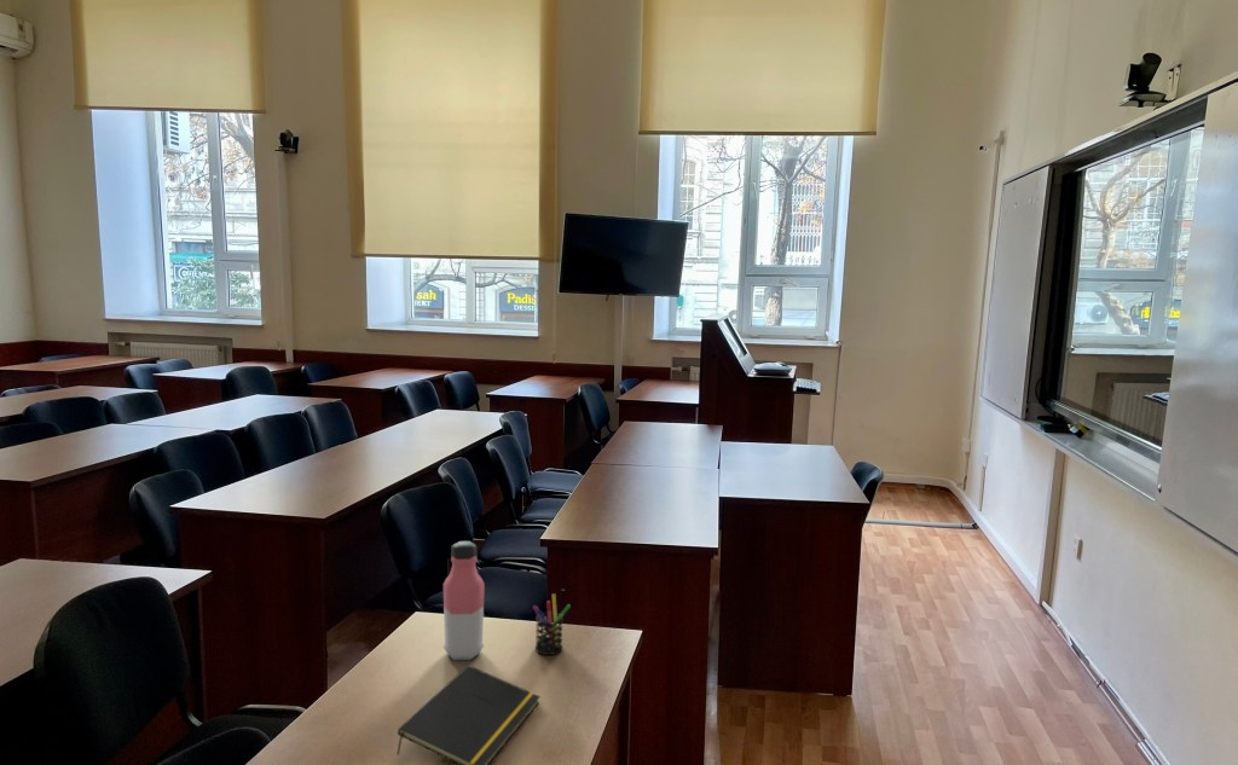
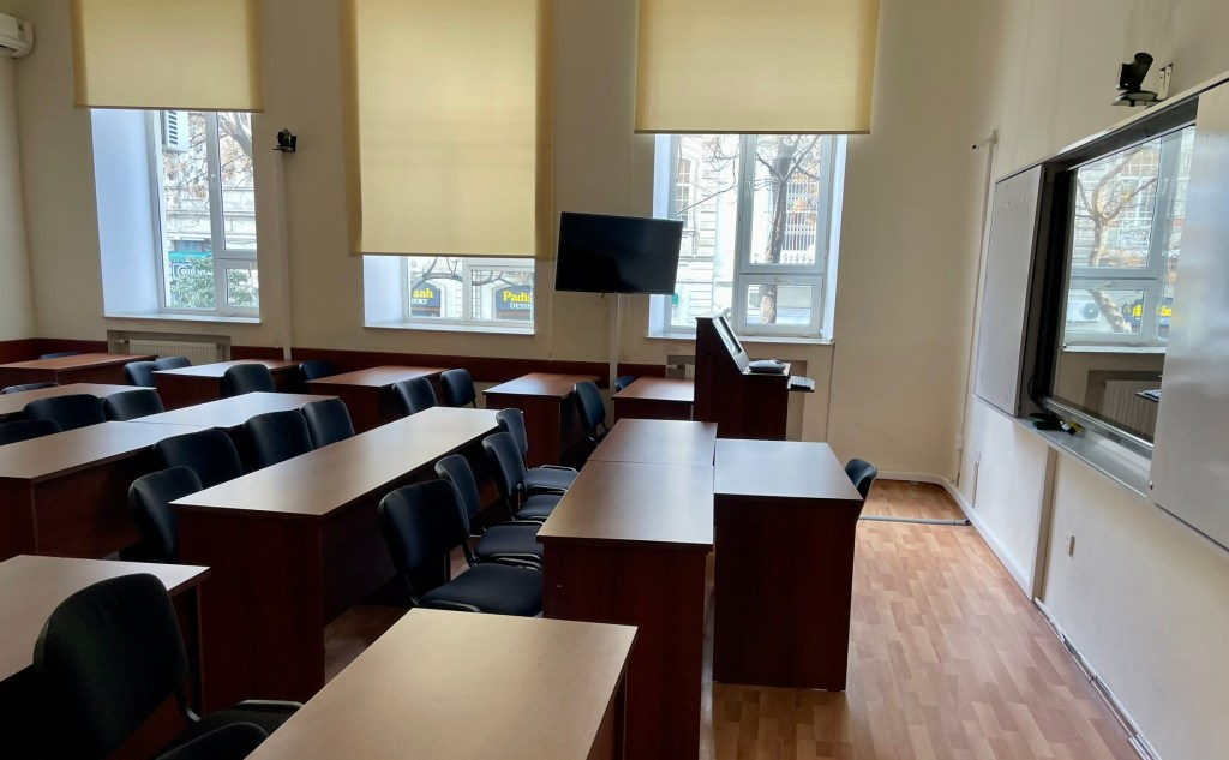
- pen holder [532,592,572,656]
- water bottle [442,540,486,661]
- notepad [395,663,542,765]
